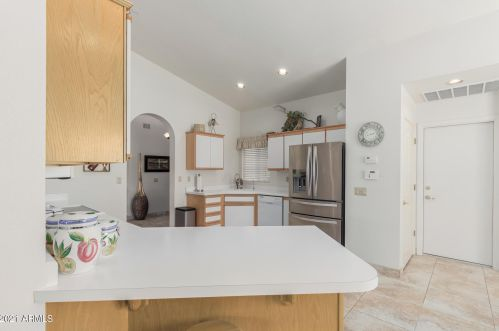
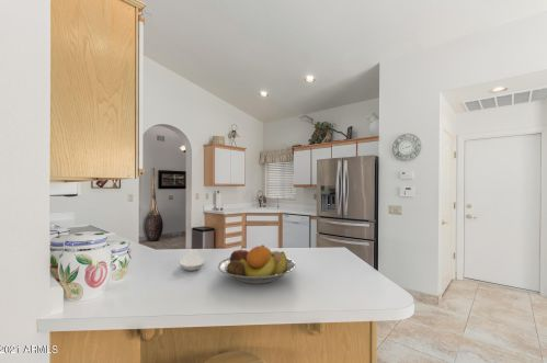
+ fruit bowl [217,245,297,285]
+ spoon rest [179,248,206,272]
